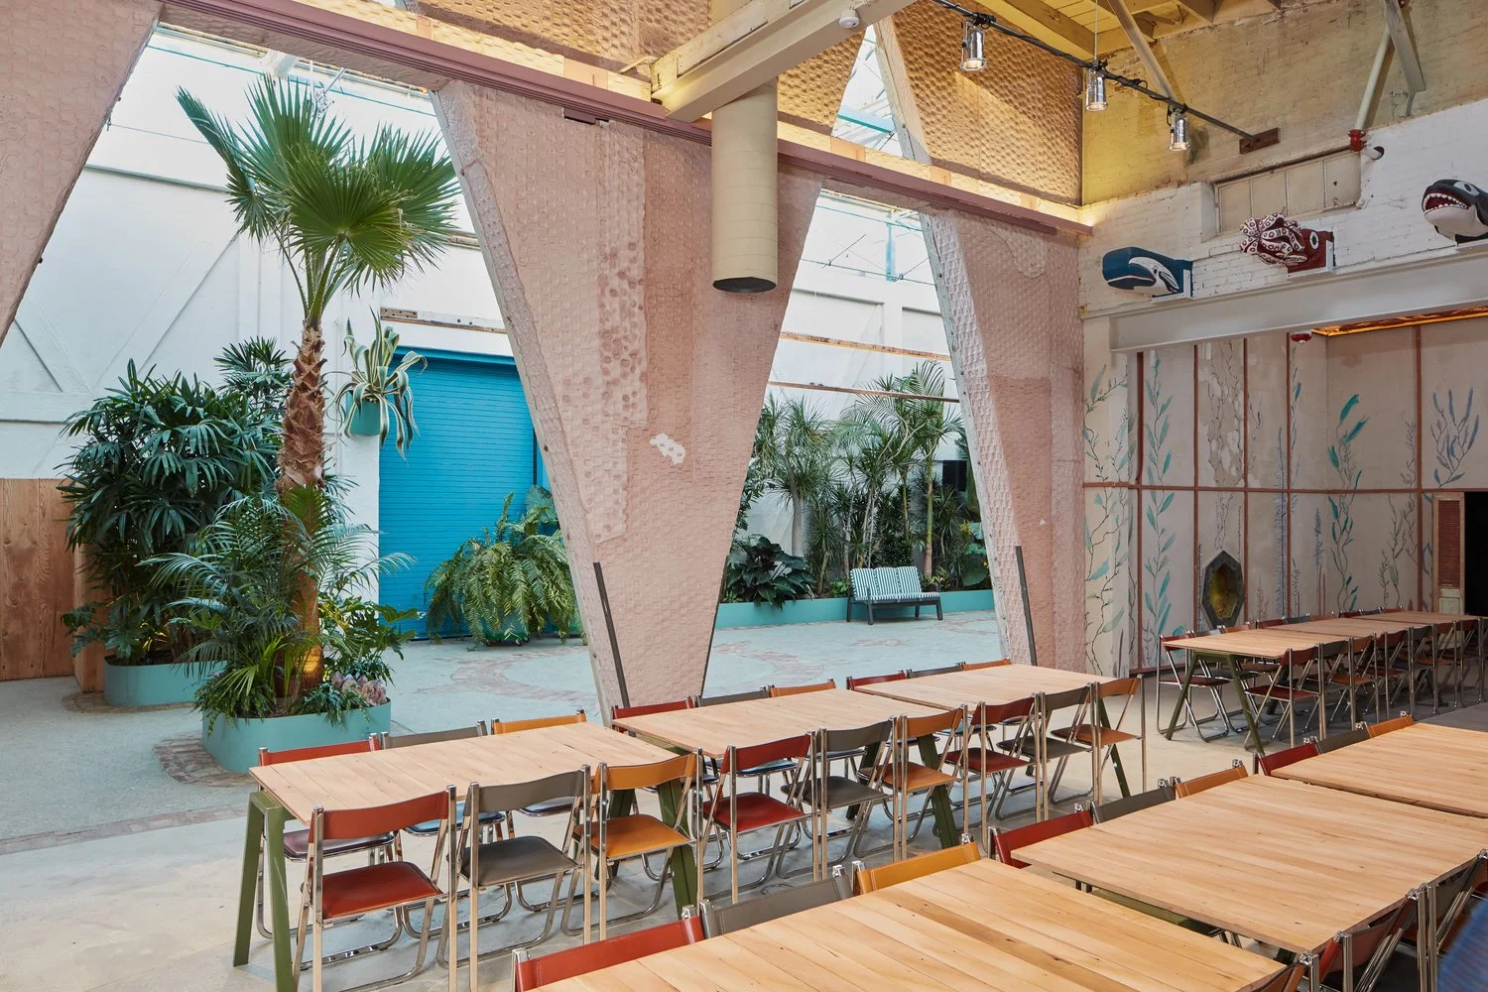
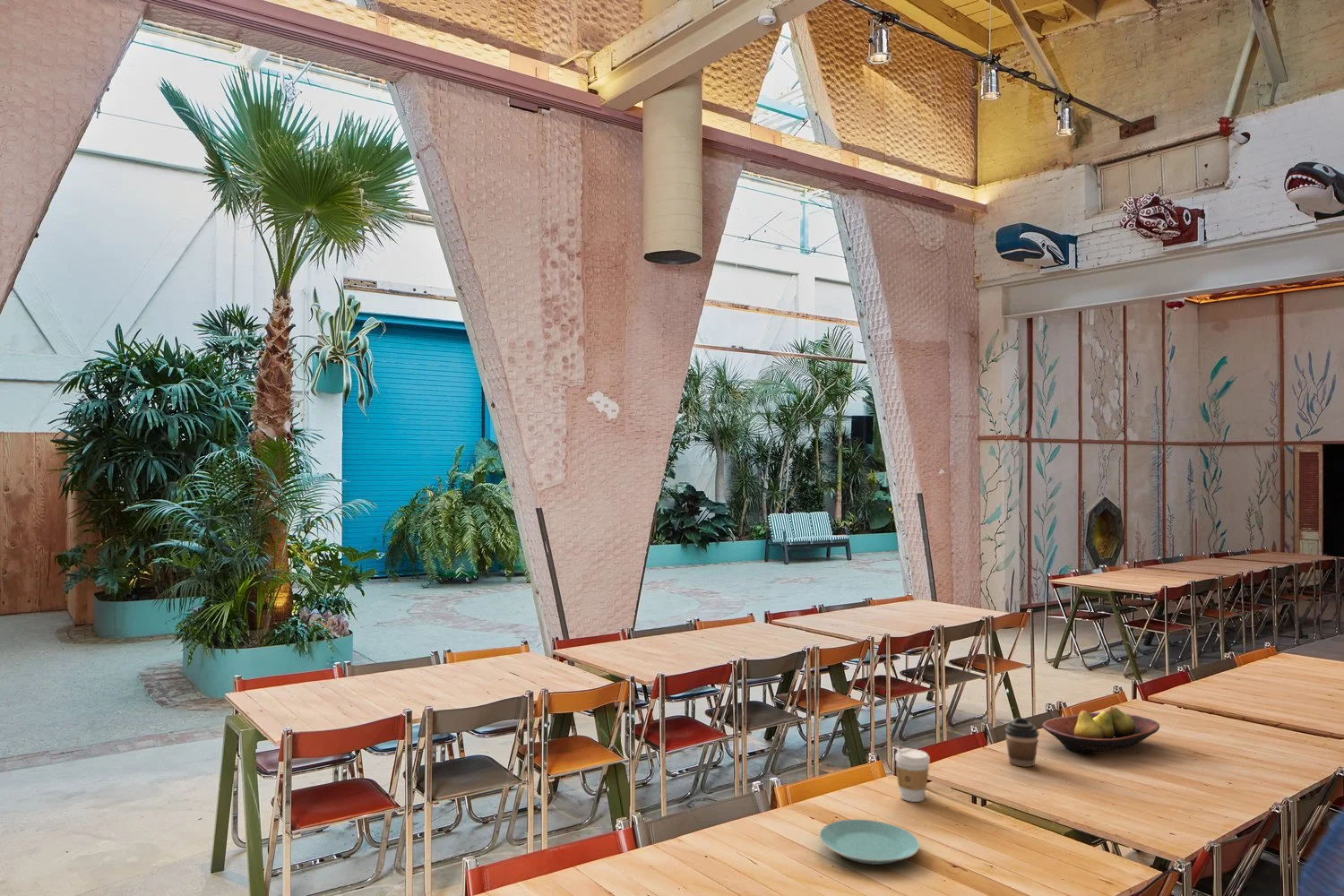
+ fruit bowl [1041,706,1160,754]
+ plate [818,818,921,866]
+ coffee cup [894,747,931,803]
+ coffee cup [1004,717,1040,768]
